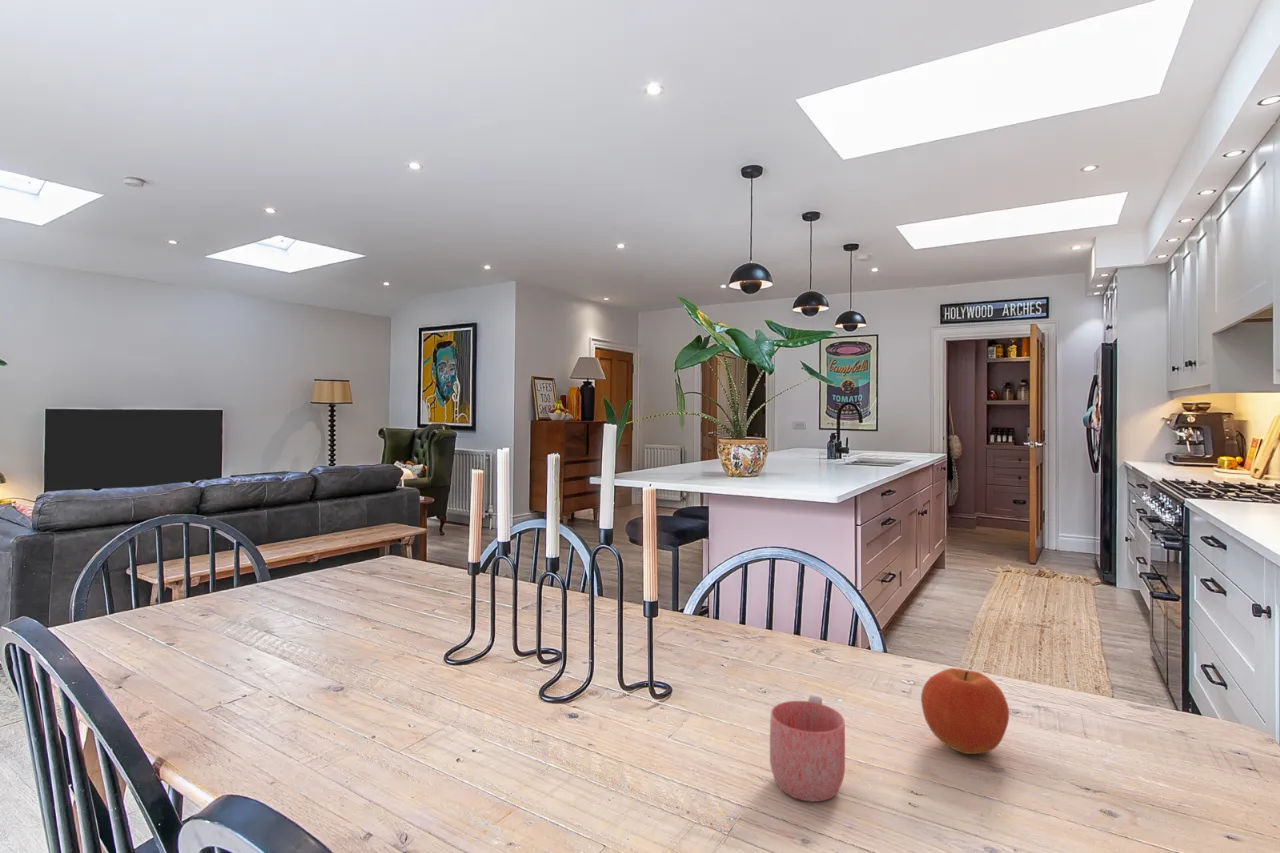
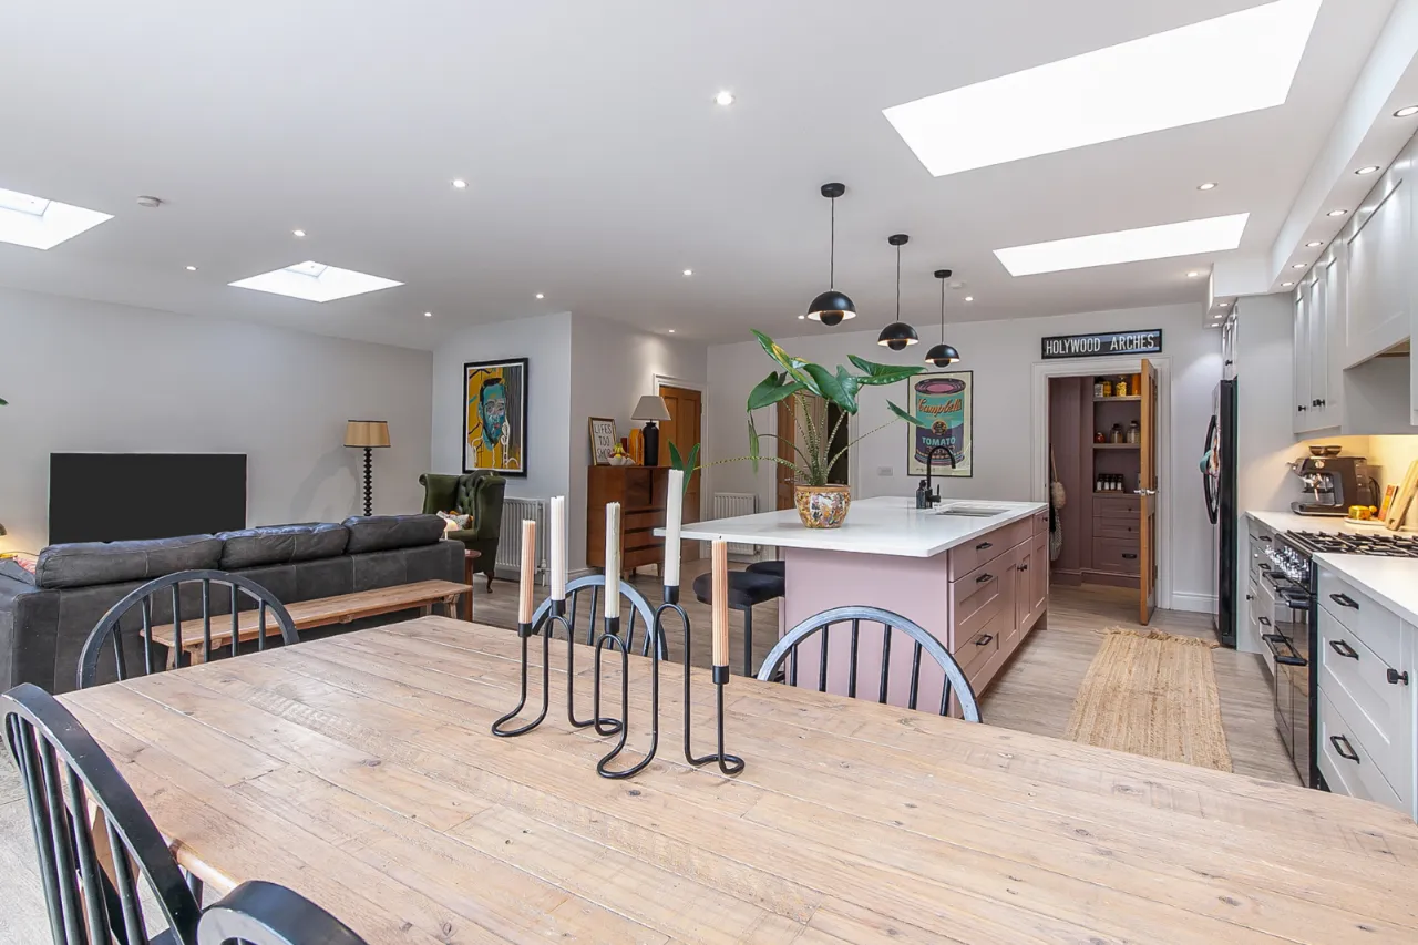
- mug [769,694,846,803]
- fruit [920,667,1010,755]
